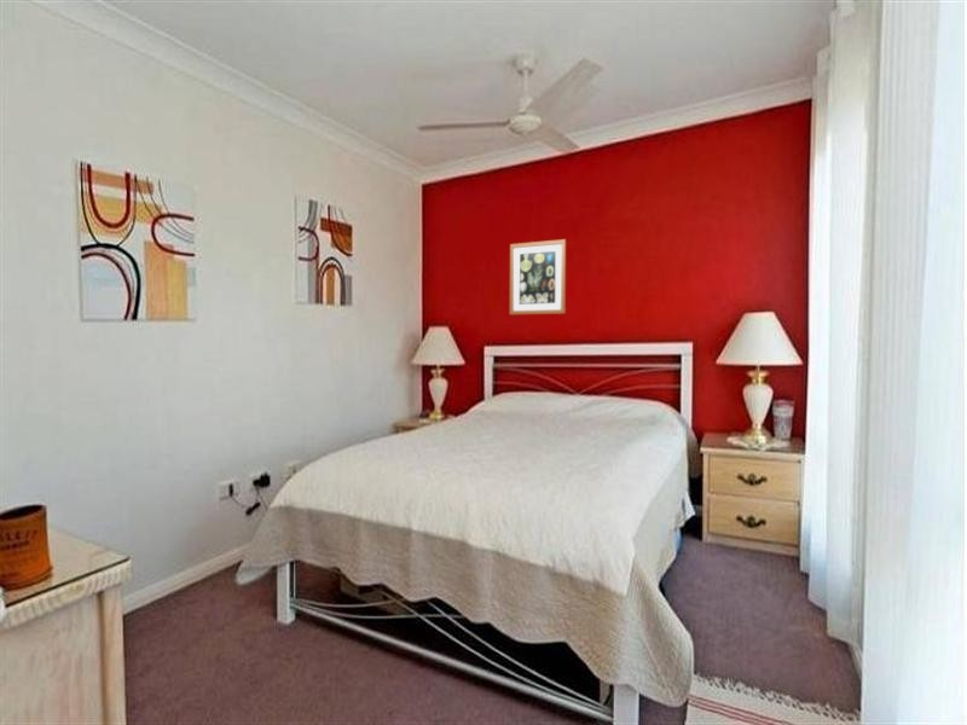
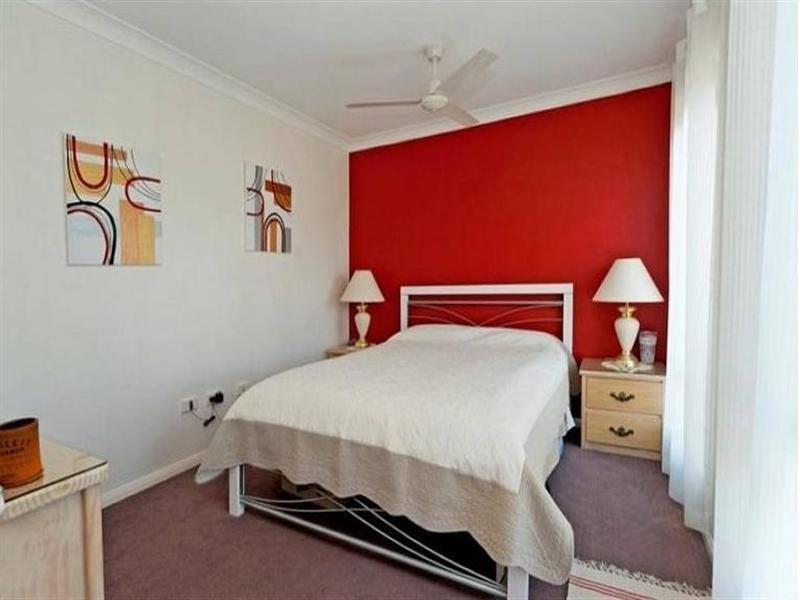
- wall art [509,238,567,315]
